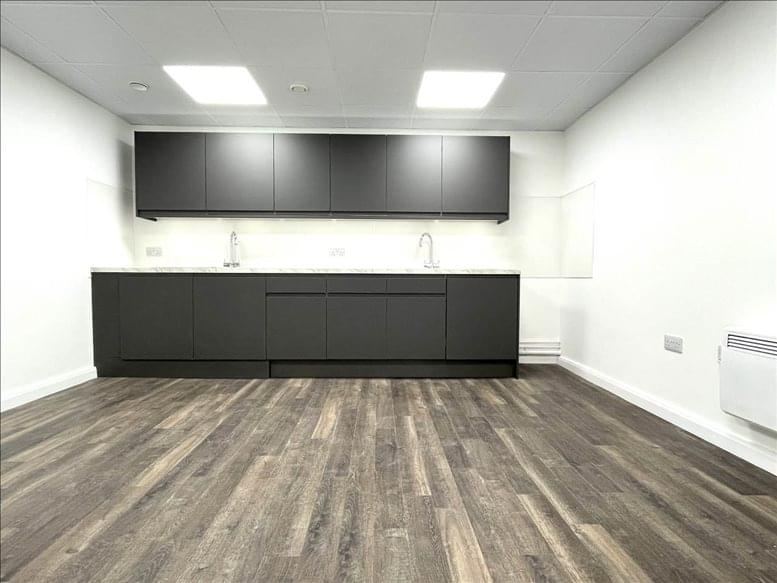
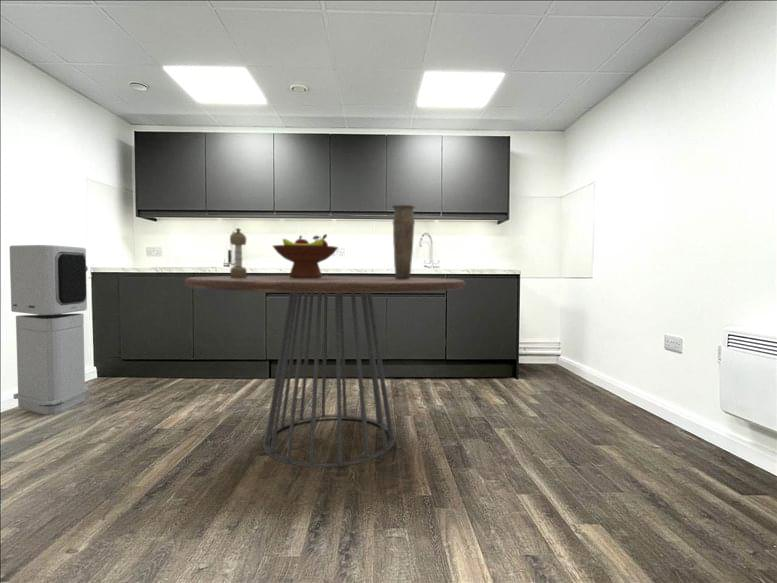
+ fruit bowl [272,233,339,278]
+ dining table [184,275,467,468]
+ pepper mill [227,227,248,278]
+ air purifier [9,244,90,416]
+ vase [391,204,416,279]
